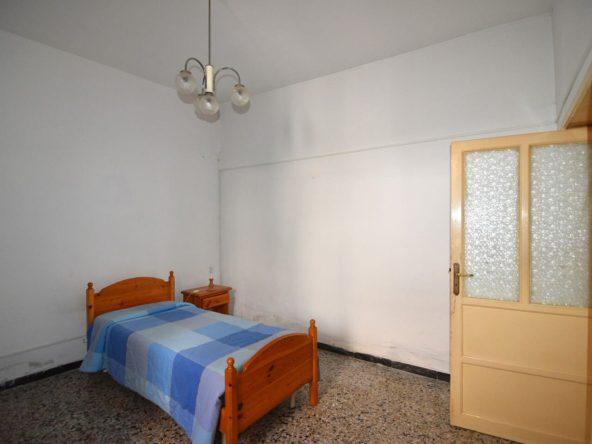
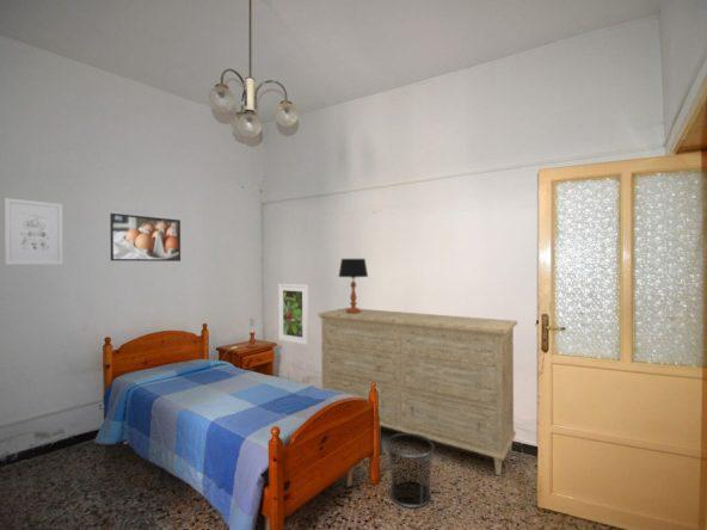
+ wall art [4,197,64,266]
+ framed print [109,212,182,263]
+ table lamp [338,258,369,313]
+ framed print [277,283,309,346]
+ dresser [316,307,518,476]
+ waste bin [385,432,436,509]
